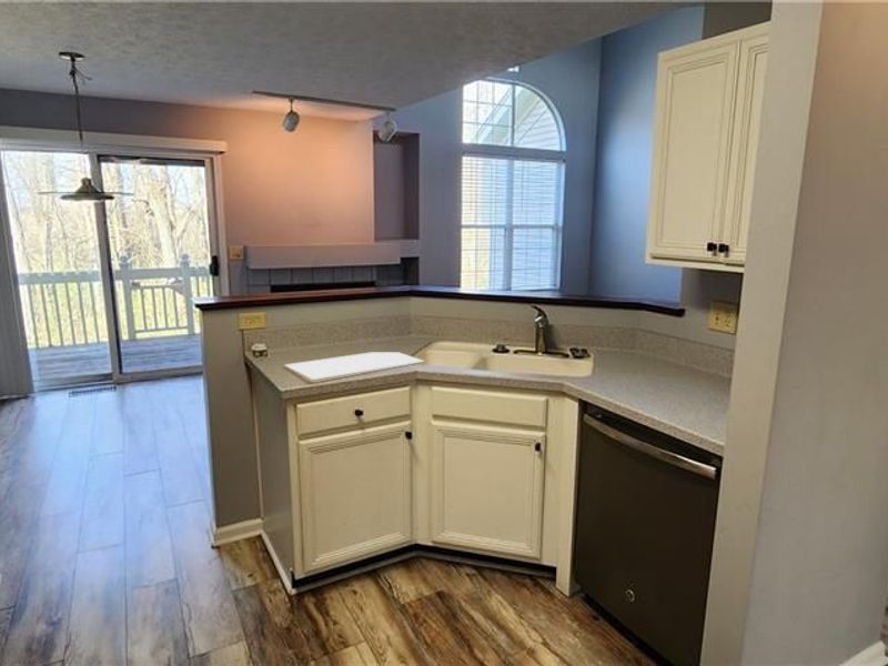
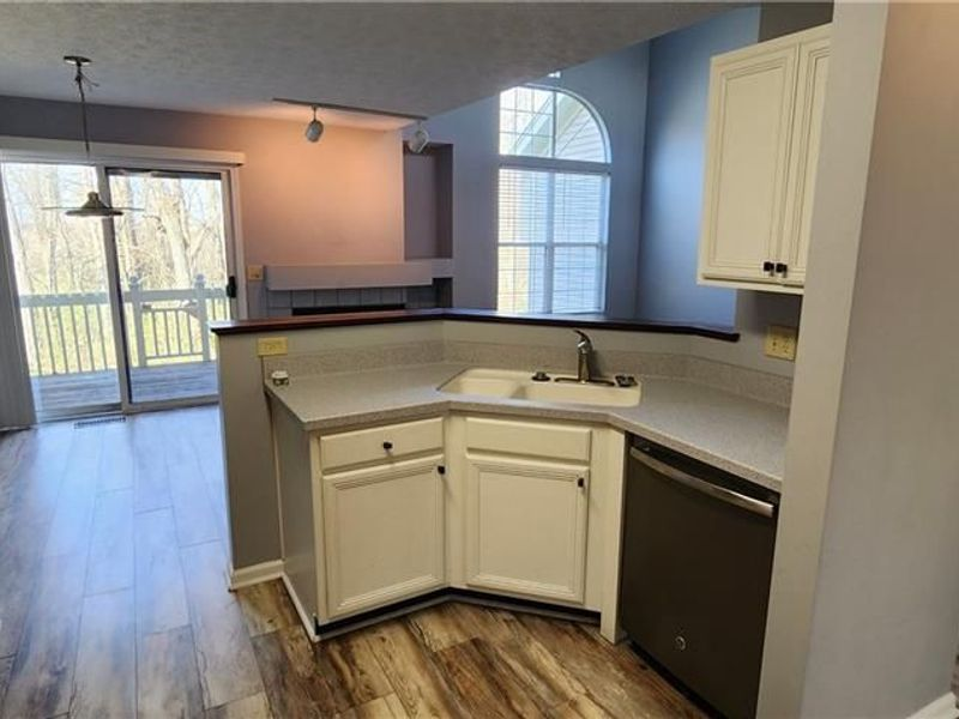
- cutting board [284,351,425,381]
